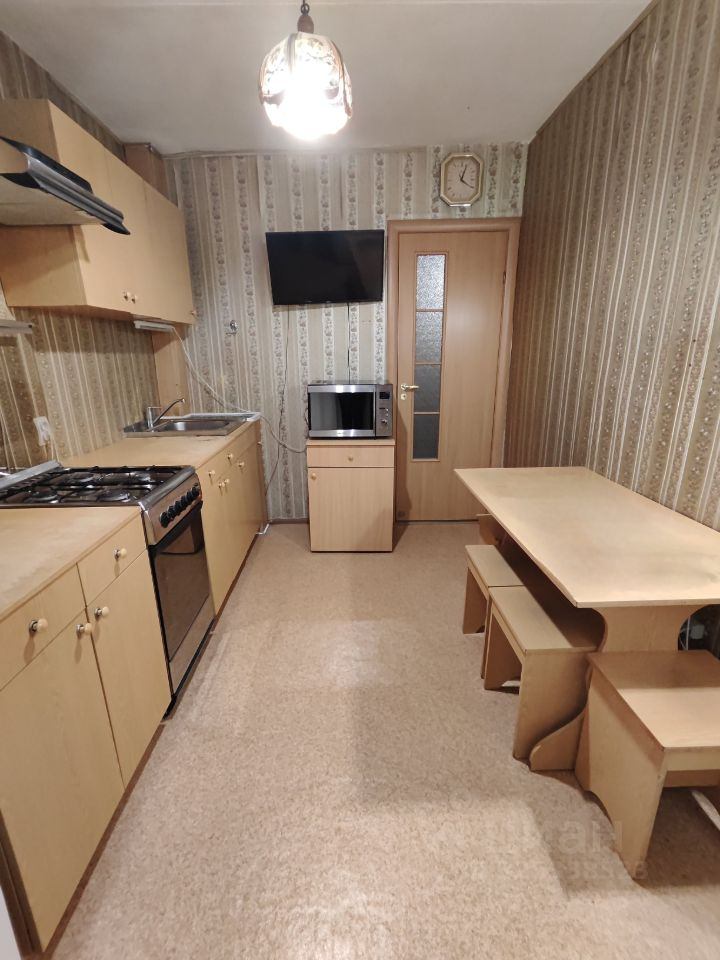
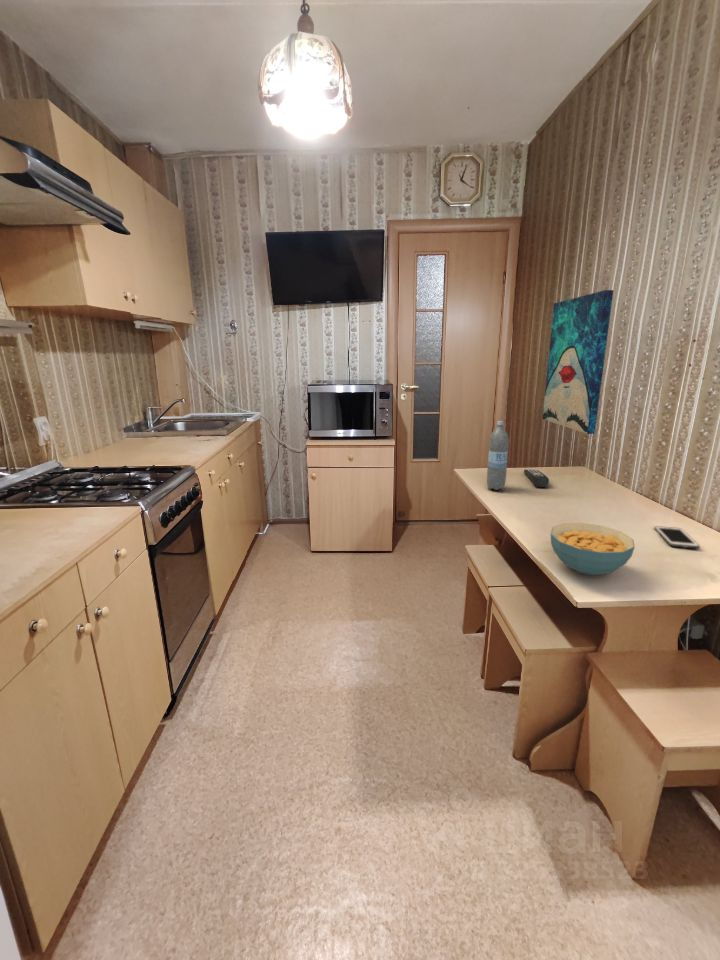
+ cereal bowl [550,522,636,576]
+ cell phone [654,525,701,550]
+ wall art [542,289,614,435]
+ water bottle [486,420,510,491]
+ remote control [523,469,550,488]
